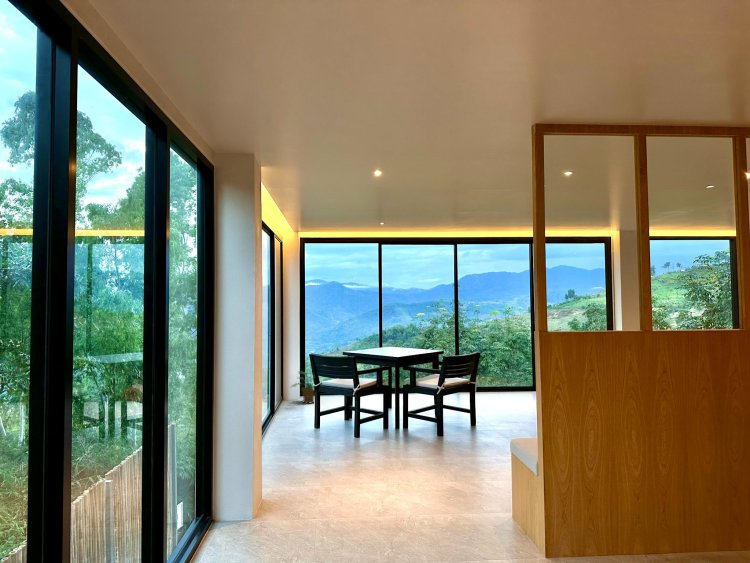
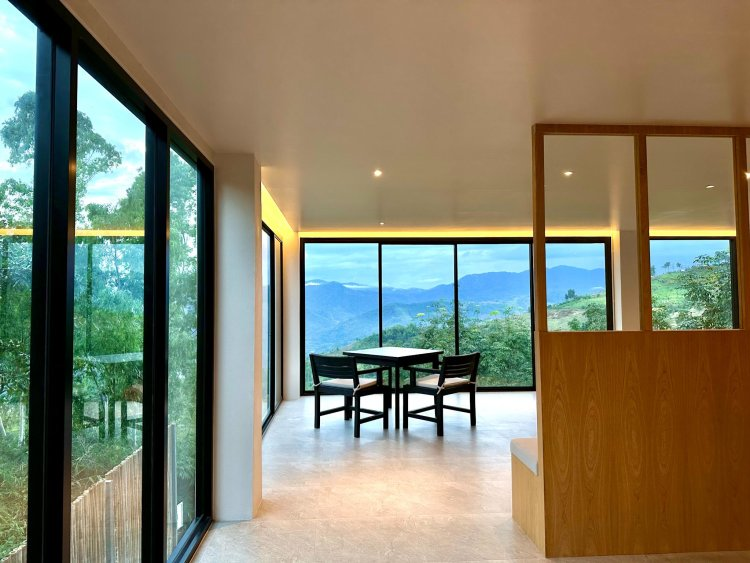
- potted plant [289,370,315,405]
